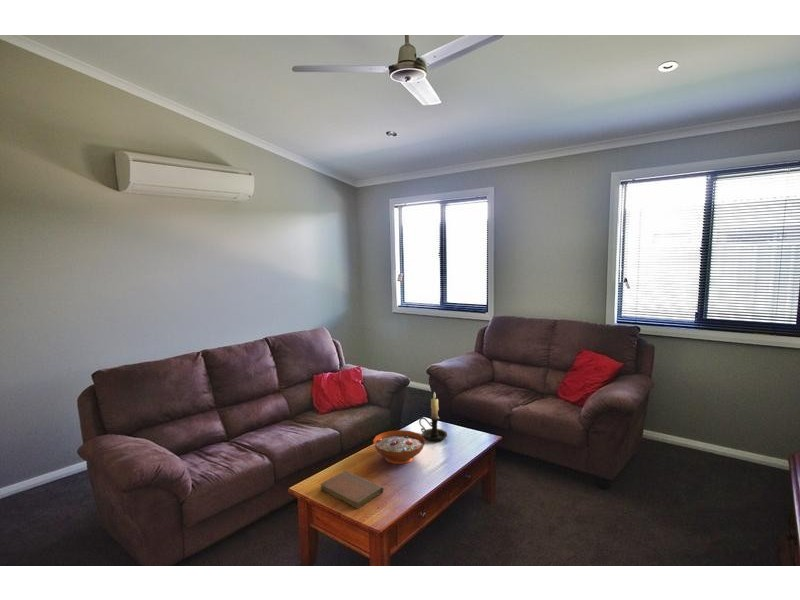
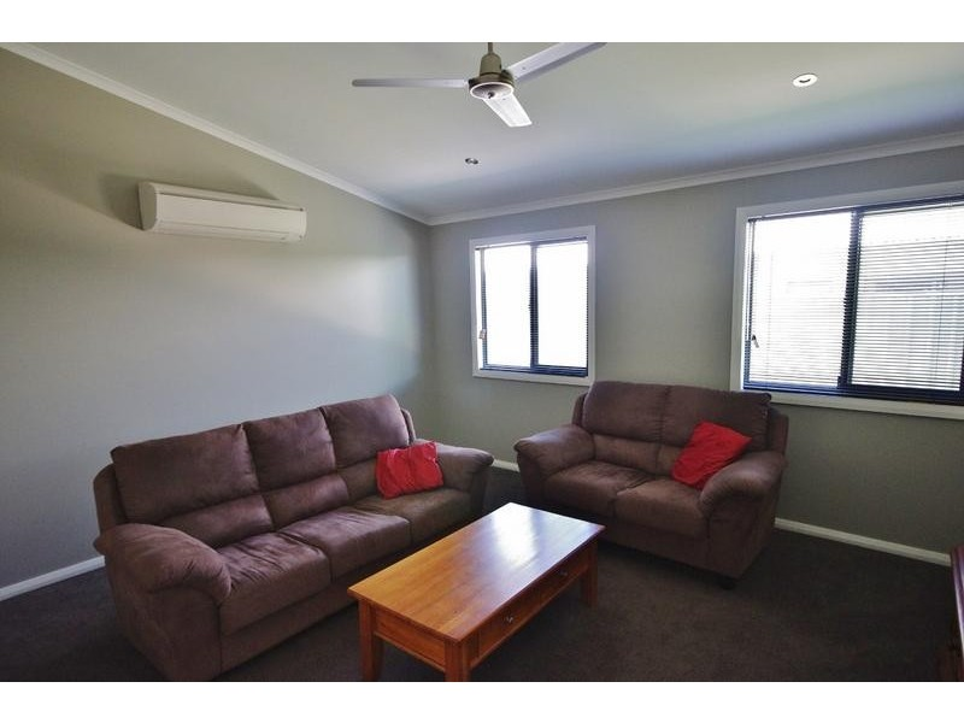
- decorative bowl [372,429,426,465]
- candle holder [418,391,448,442]
- notebook [319,470,385,509]
